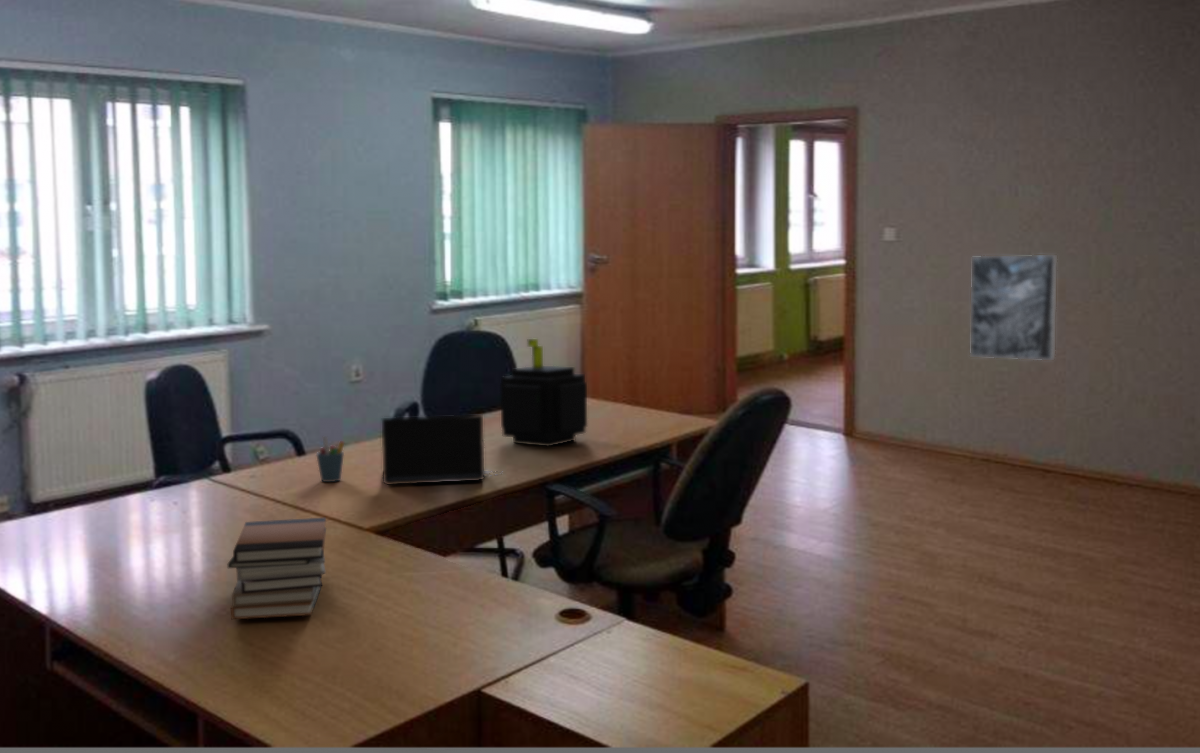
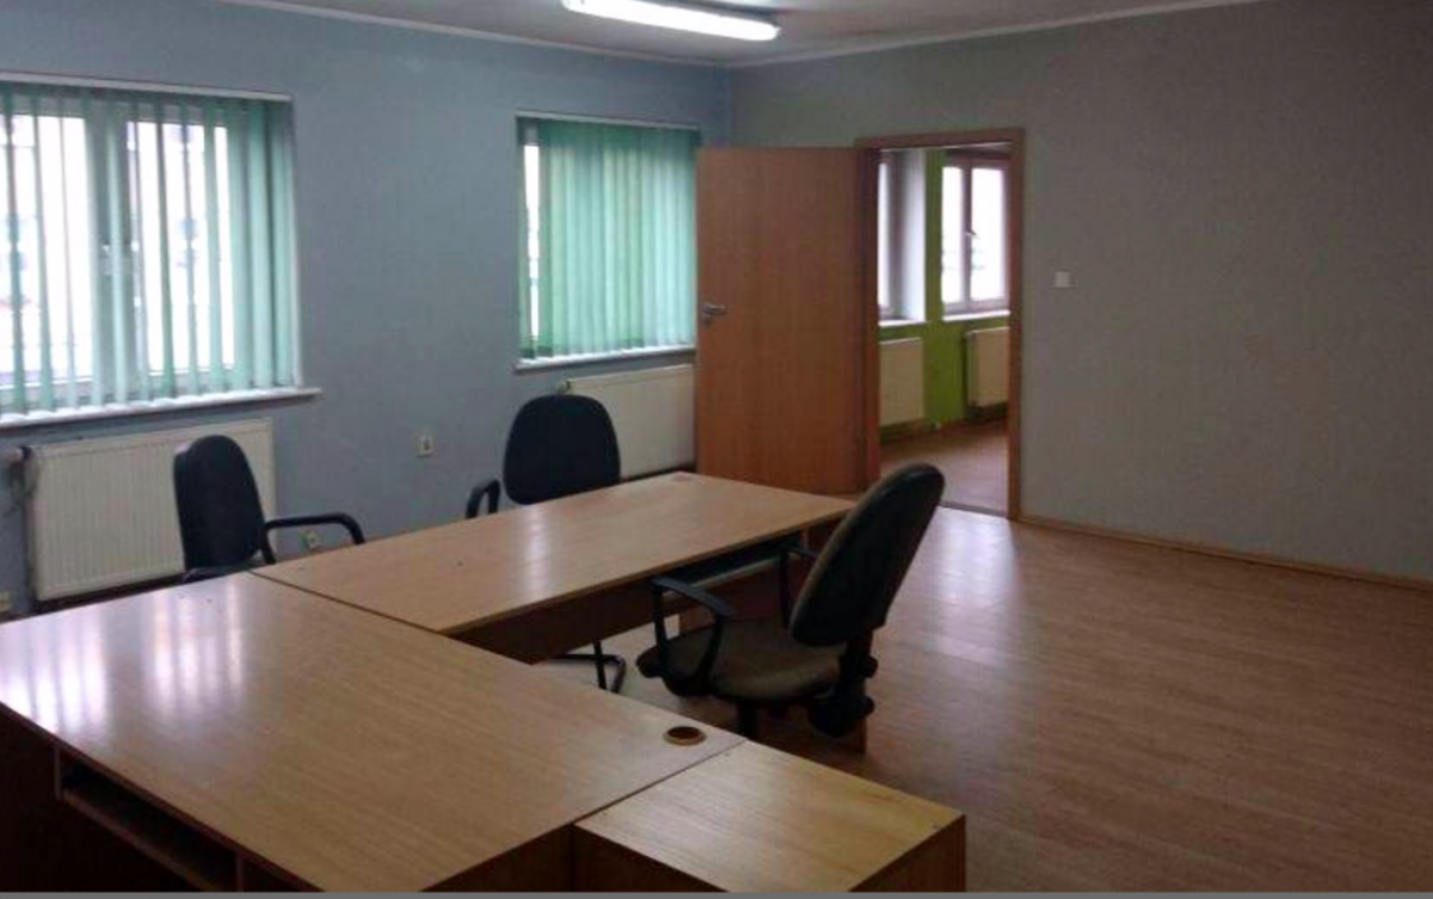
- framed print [969,254,1058,361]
- plant pot [499,338,588,447]
- laptop [381,414,504,486]
- book stack [227,517,327,620]
- pen holder [315,435,345,483]
